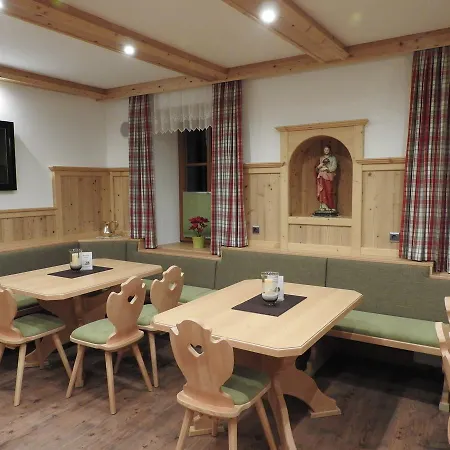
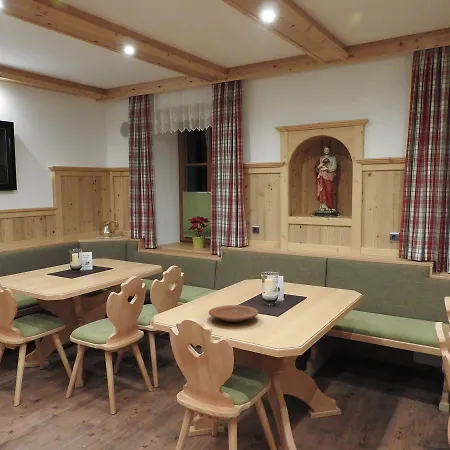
+ plate [208,304,259,323]
